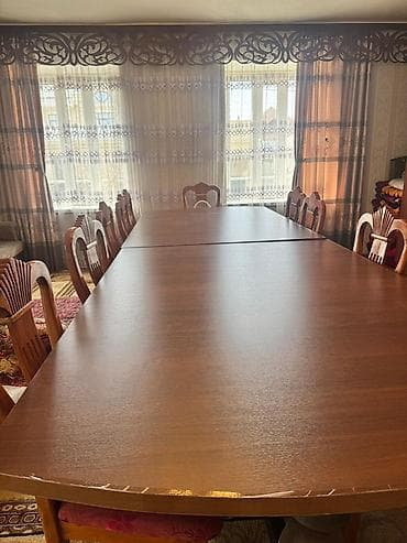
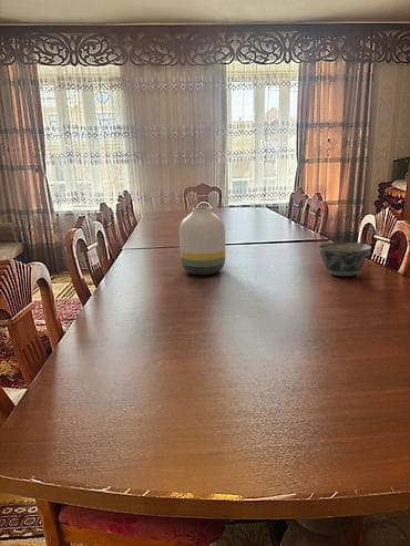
+ bowl [317,241,372,277]
+ vase [178,206,226,276]
